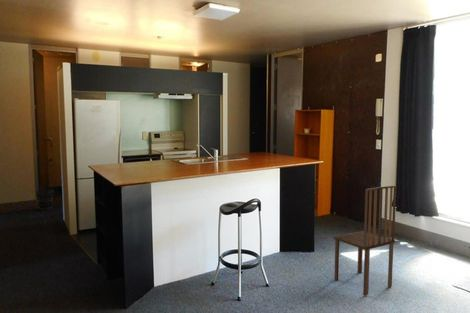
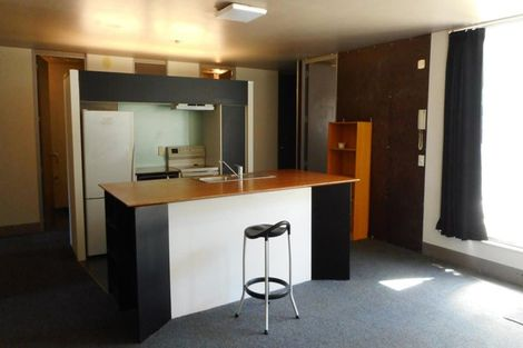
- wastebasket [35,188,54,211]
- dining chair [333,184,397,296]
